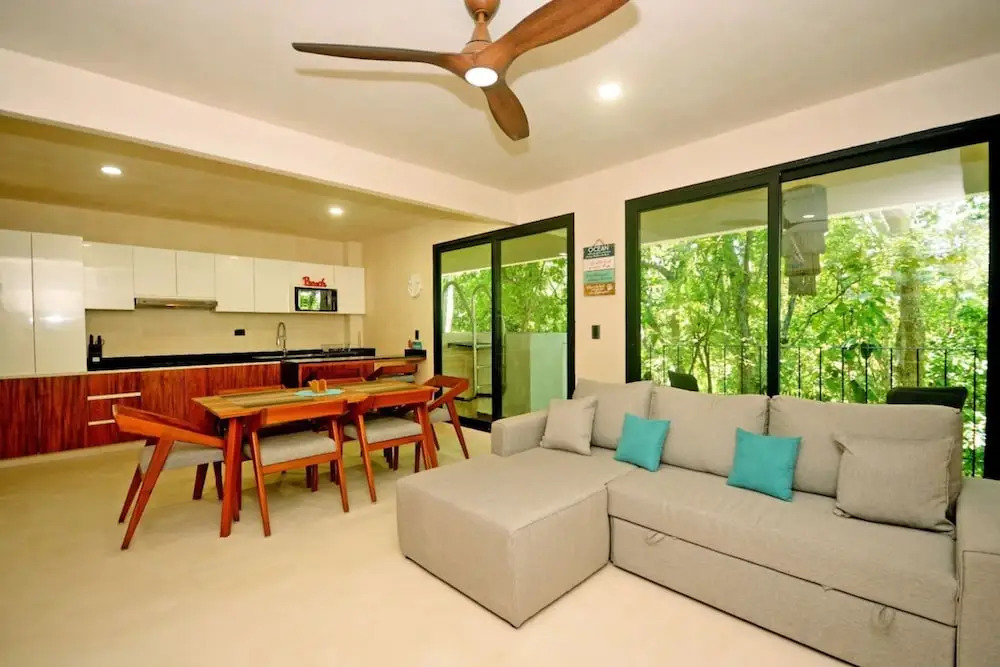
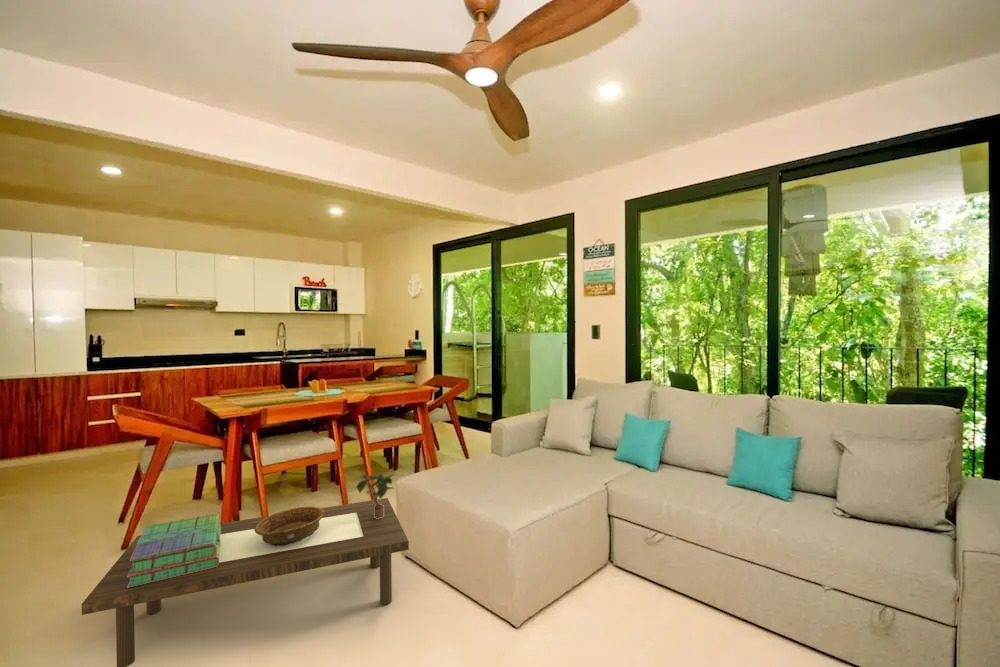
+ potted plant [354,473,396,519]
+ decorative bowl [254,505,324,546]
+ stack of books [127,513,221,588]
+ coffee table [81,497,410,667]
